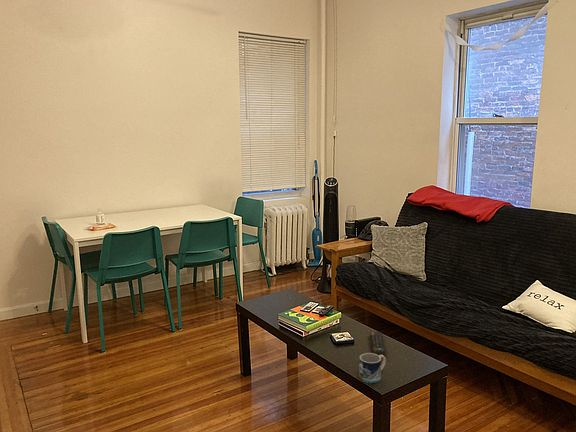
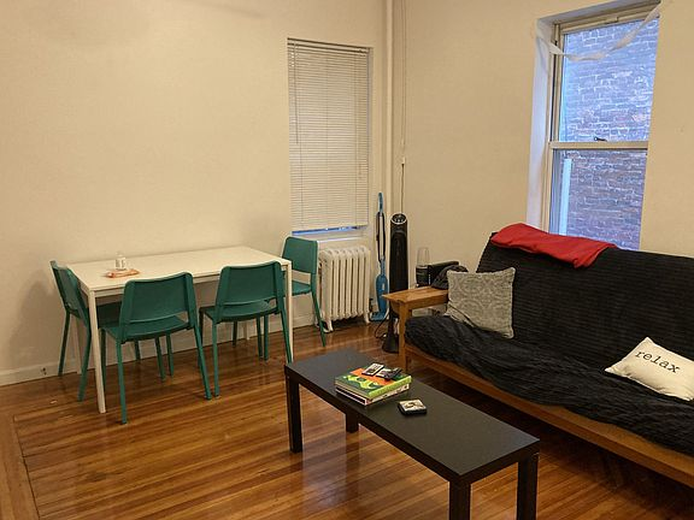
- remote control [369,331,387,358]
- mug [358,352,387,384]
